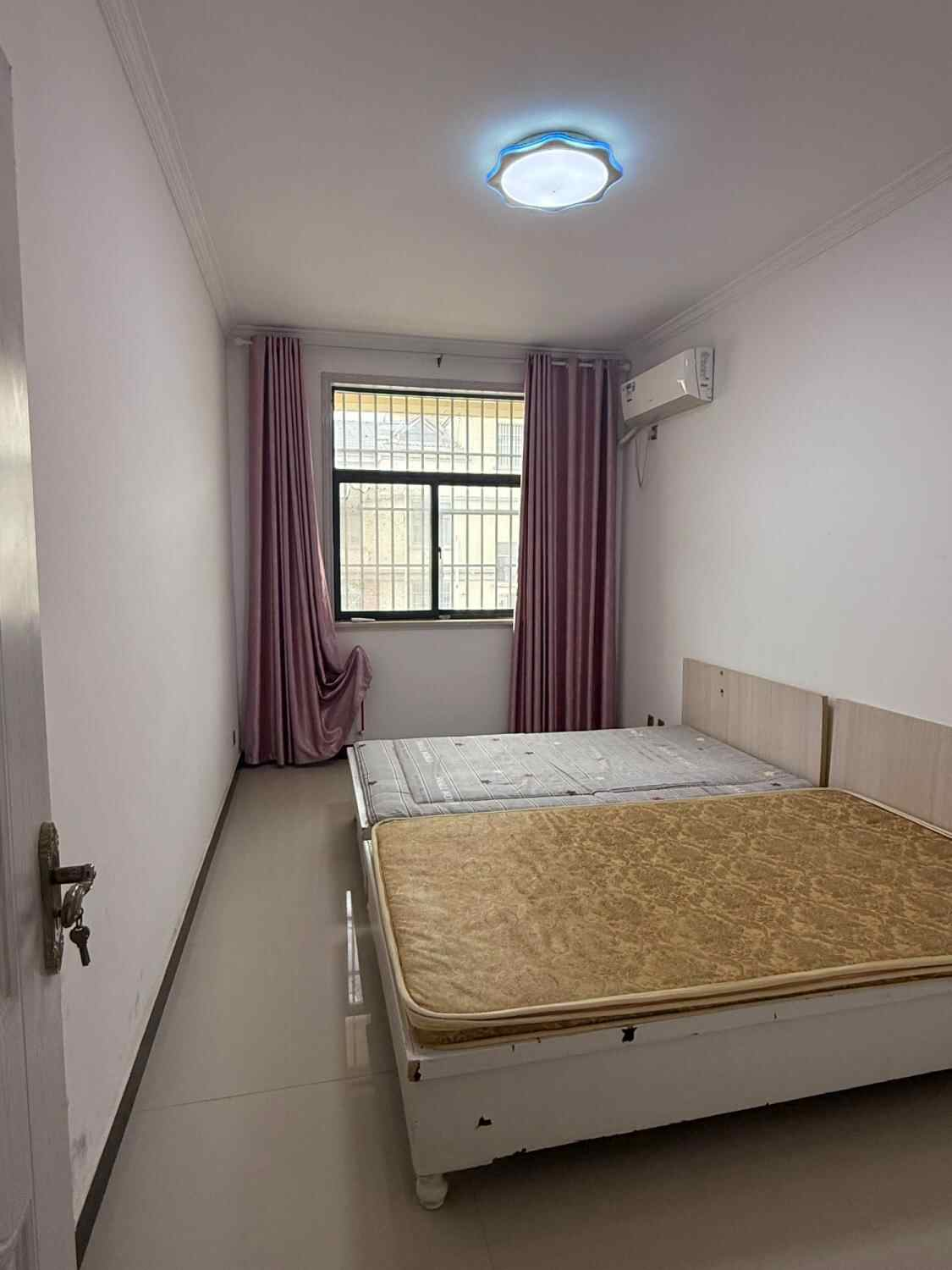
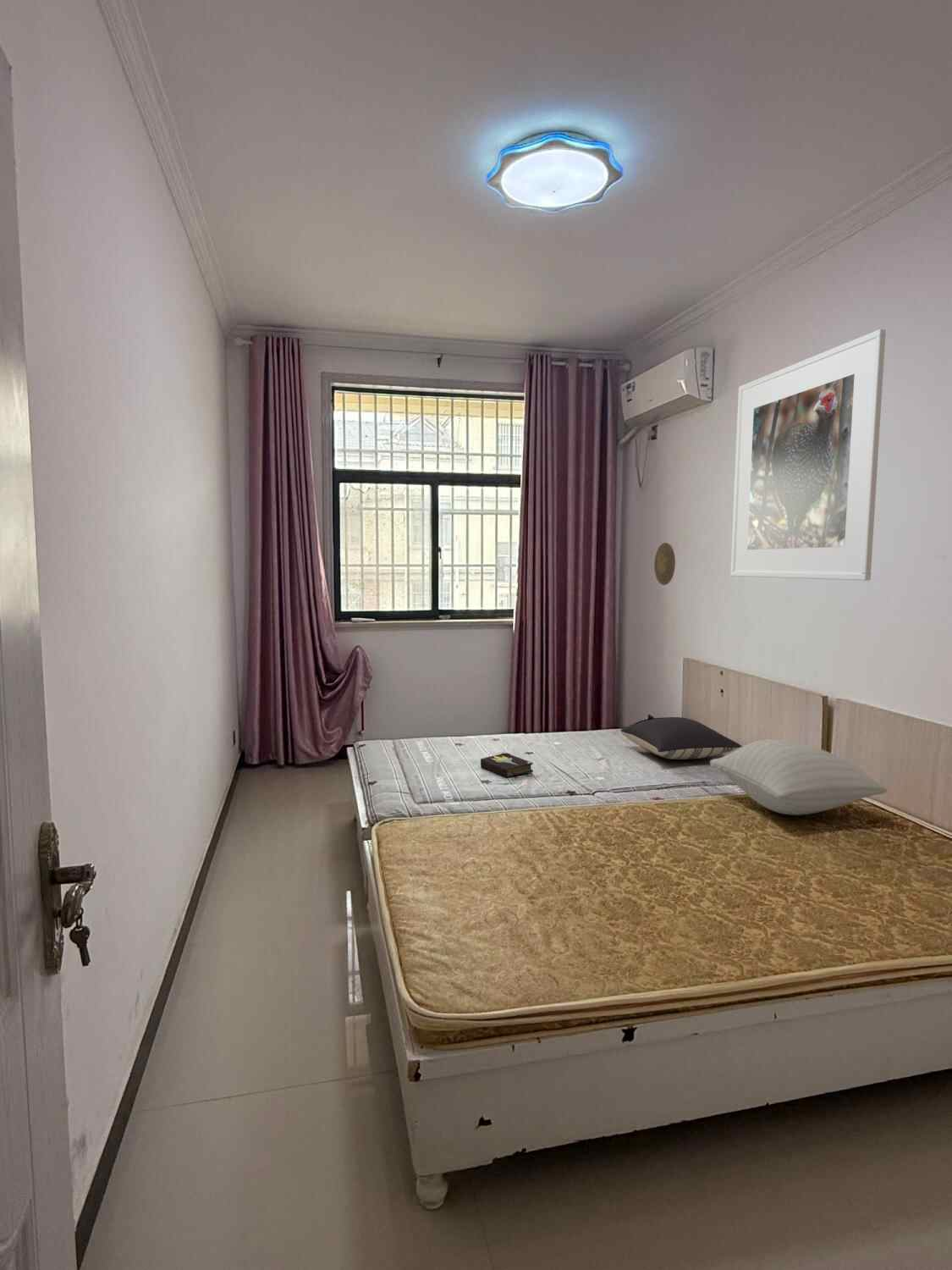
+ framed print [729,329,886,582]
+ pillow [709,738,888,816]
+ pillow [620,716,743,760]
+ hardback book [480,752,534,778]
+ decorative plate [653,542,676,586]
